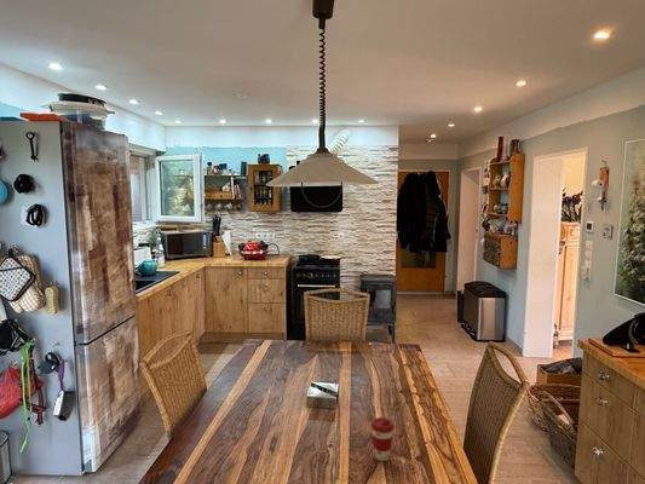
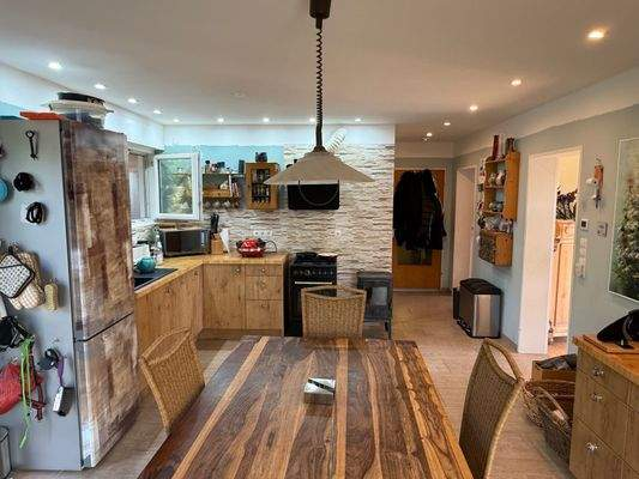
- coffee cup [370,416,395,462]
